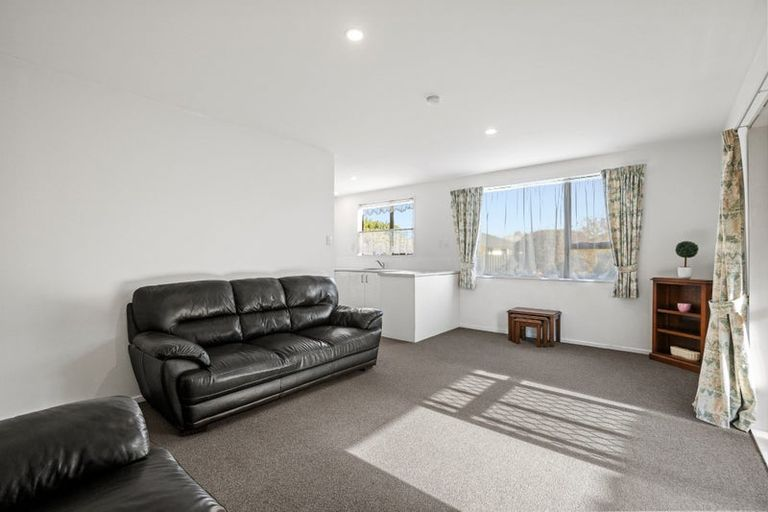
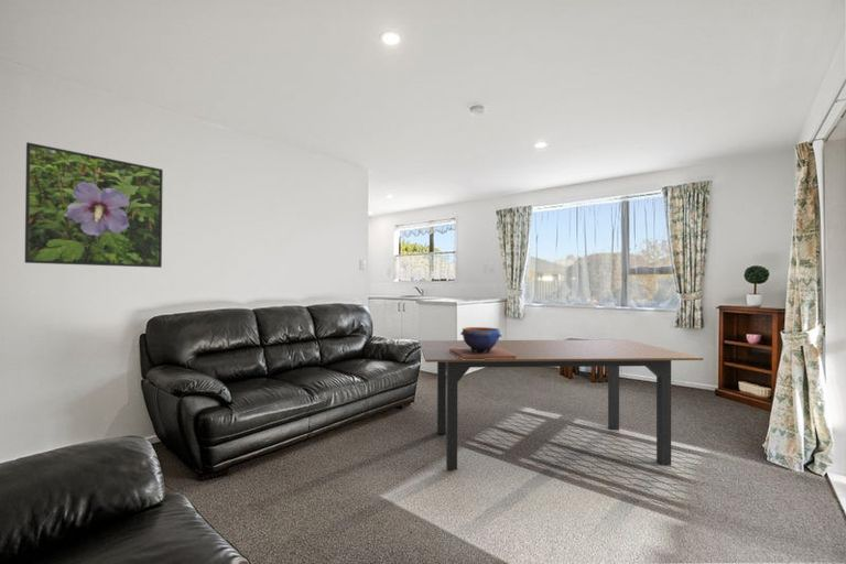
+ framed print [24,141,164,269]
+ decorative bowl [449,326,517,360]
+ dining table [417,339,704,470]
